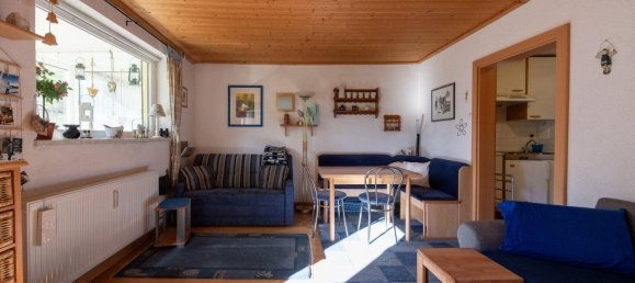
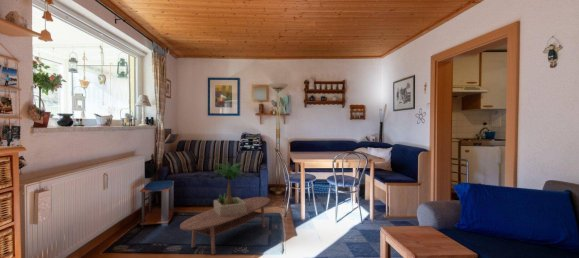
+ potted plant [213,161,246,217]
+ coffee table [179,196,271,255]
